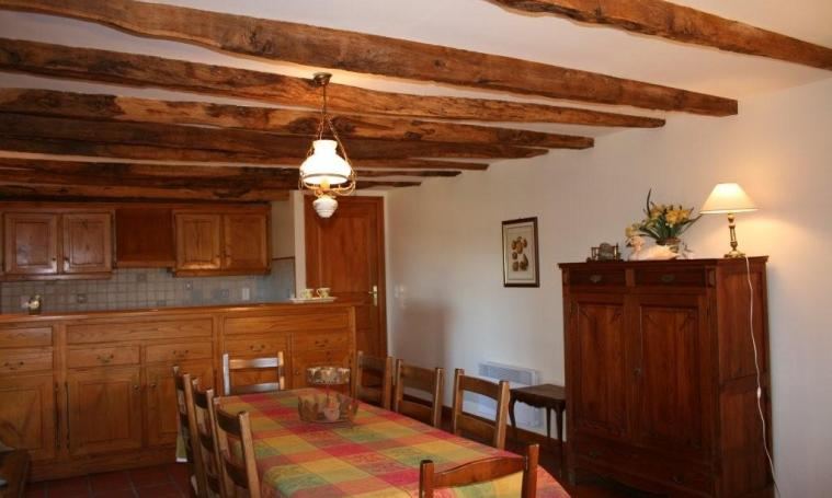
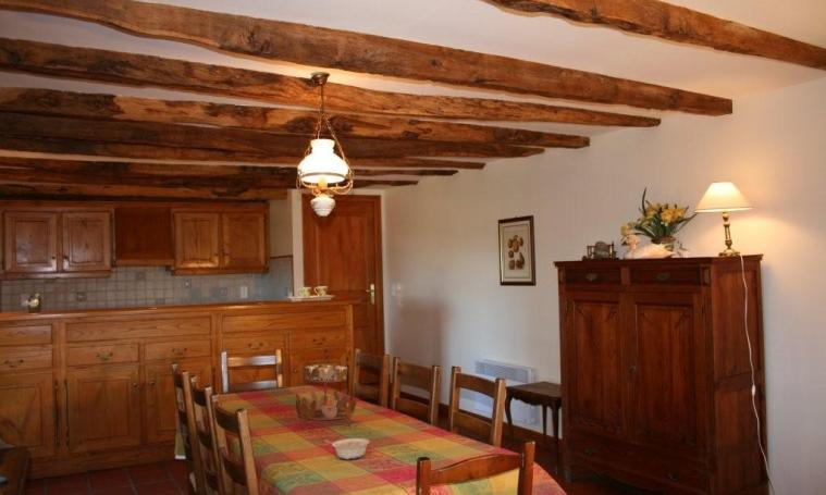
+ legume [323,437,371,460]
